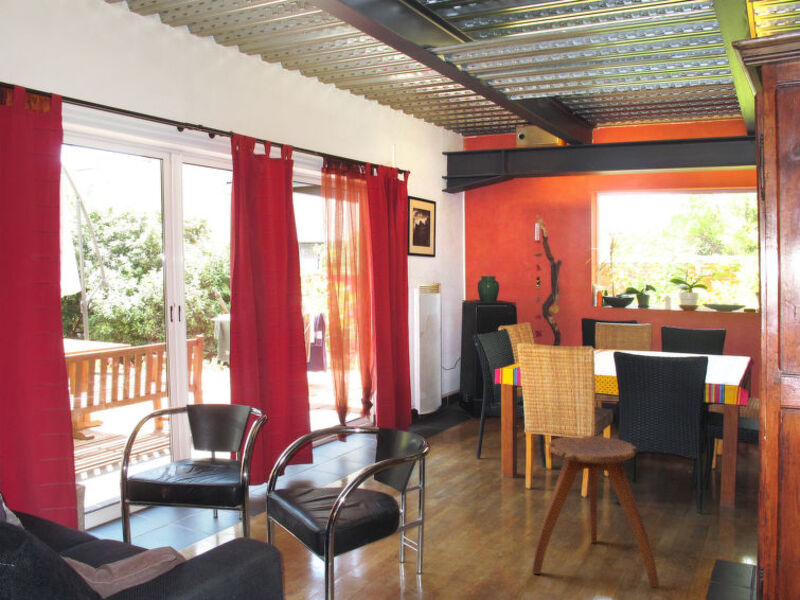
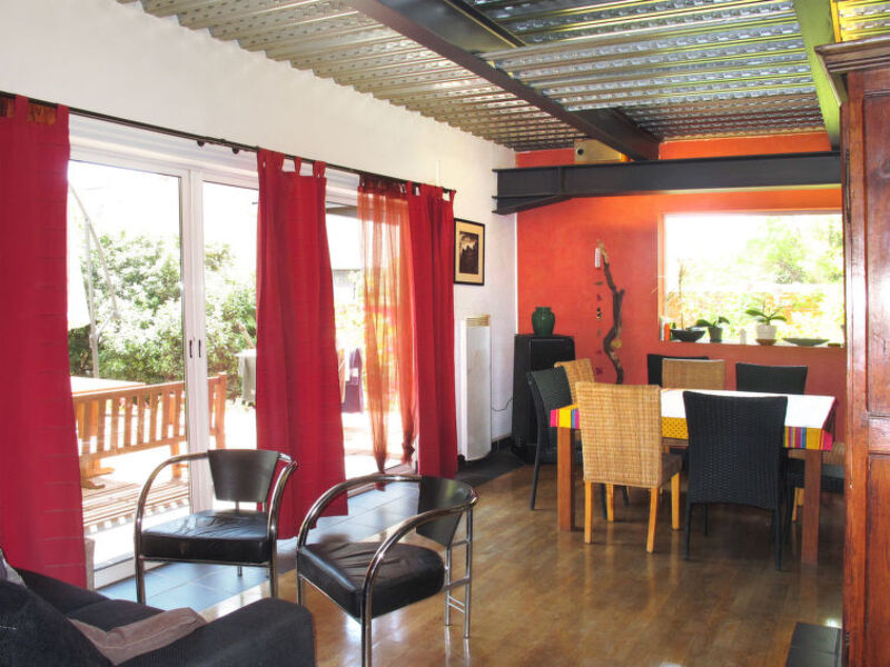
- stool [531,435,660,588]
